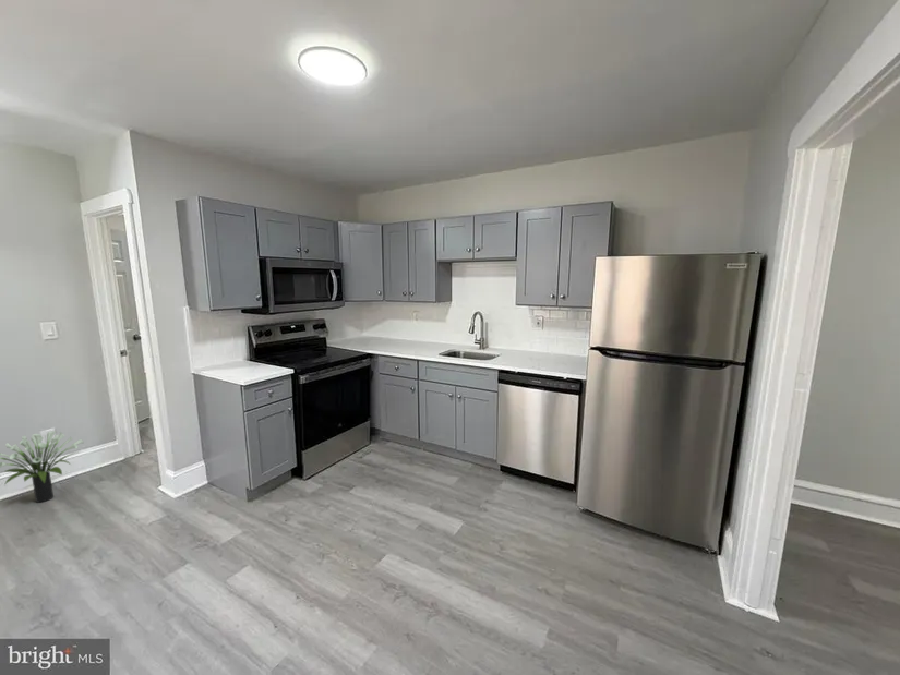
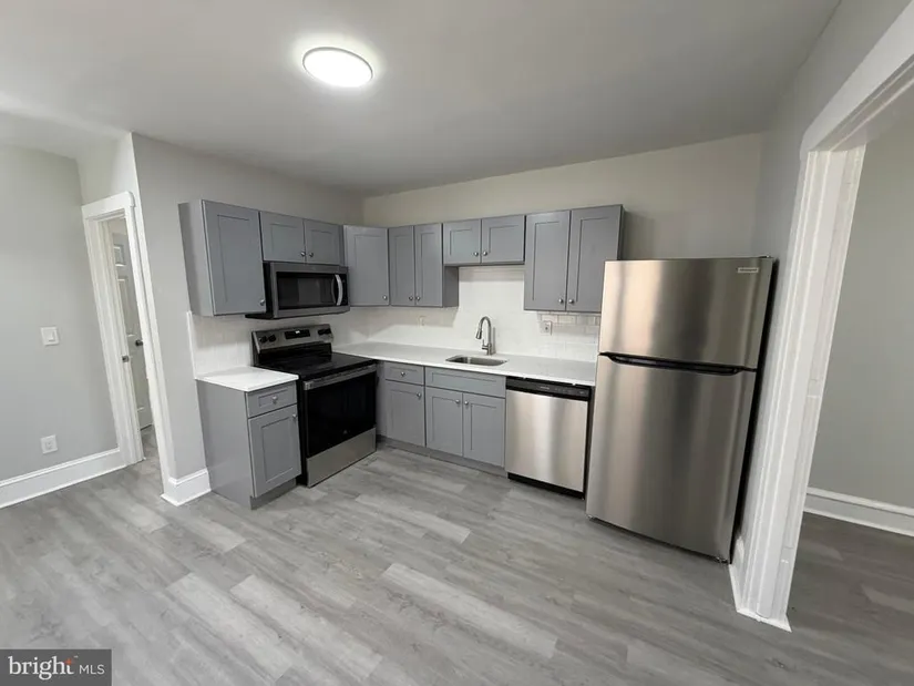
- potted plant [0,430,85,504]
